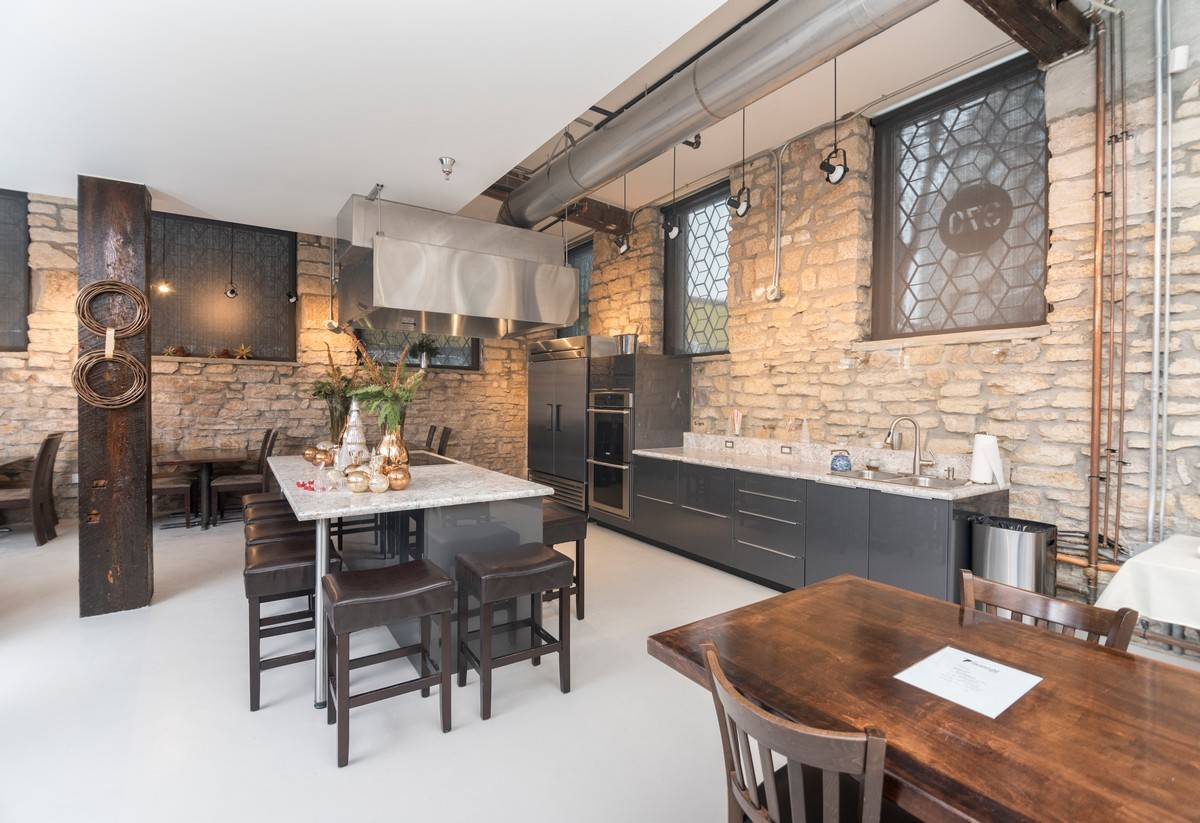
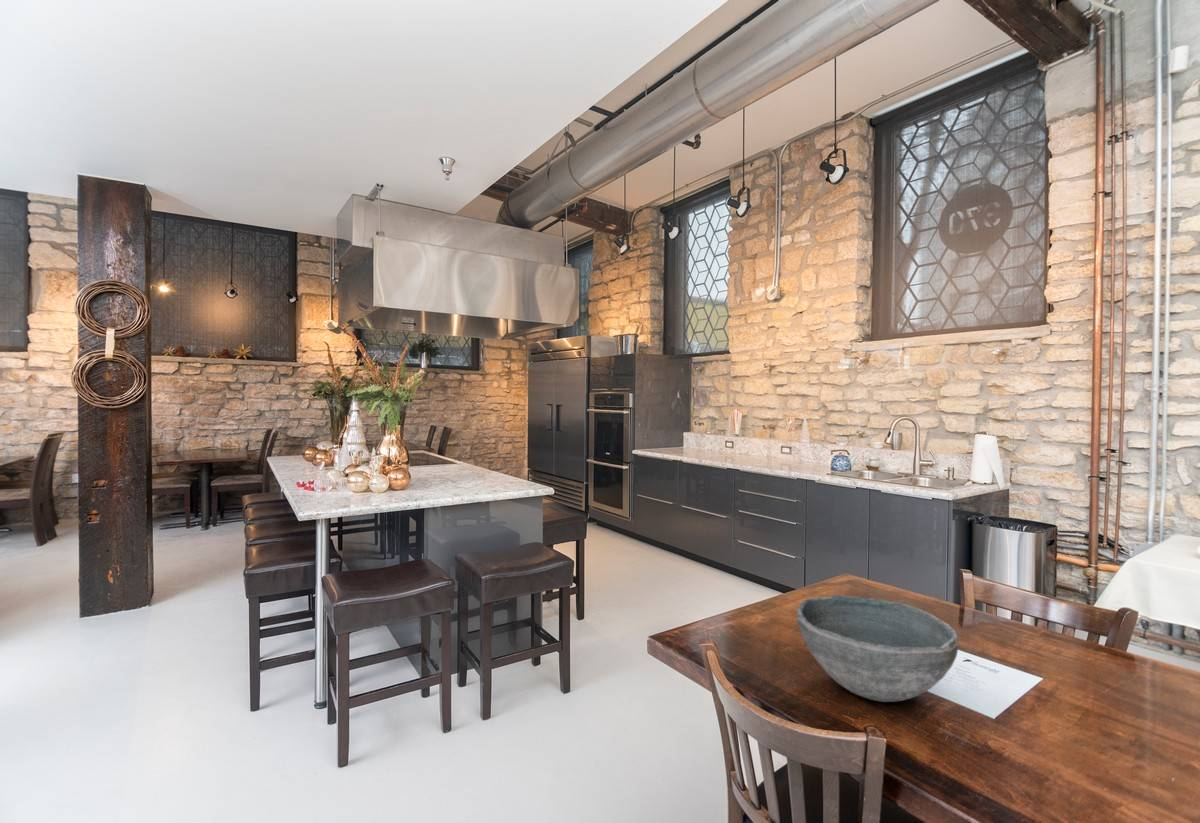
+ bowl [796,594,960,703]
